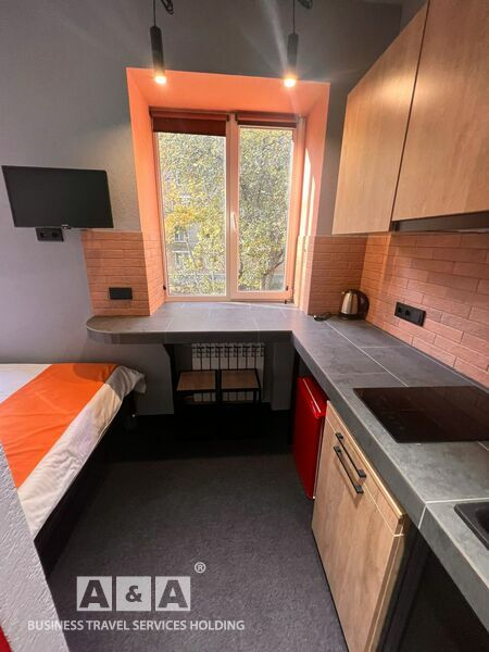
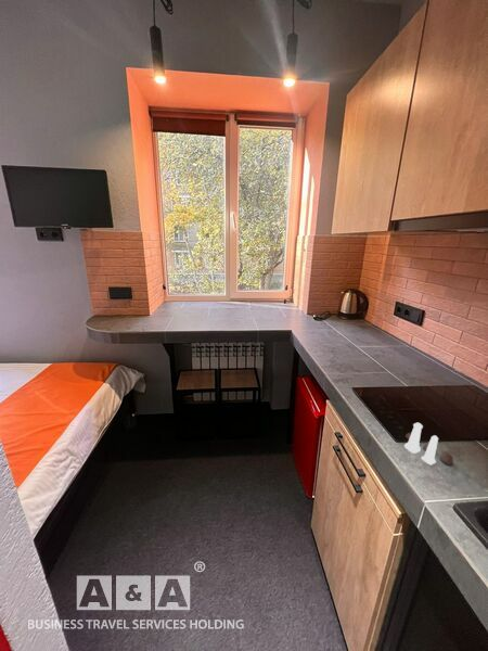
+ salt and pepper shaker set [403,422,454,467]
